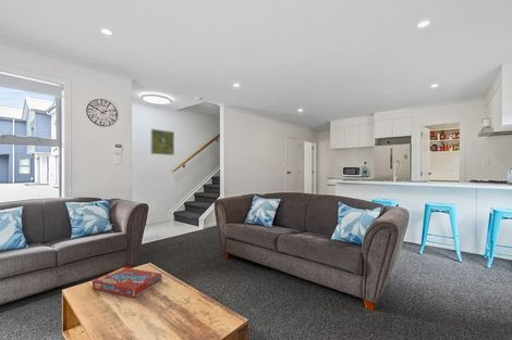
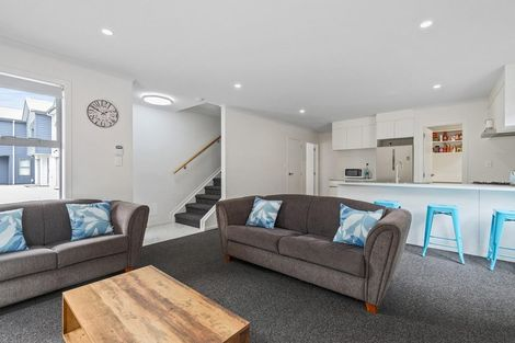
- snack box [92,266,162,299]
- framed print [149,128,175,156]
